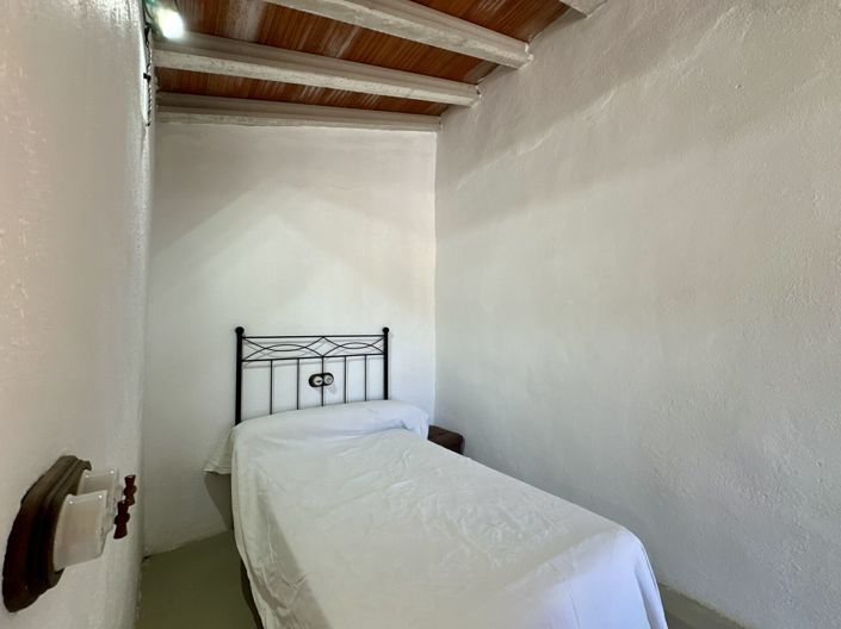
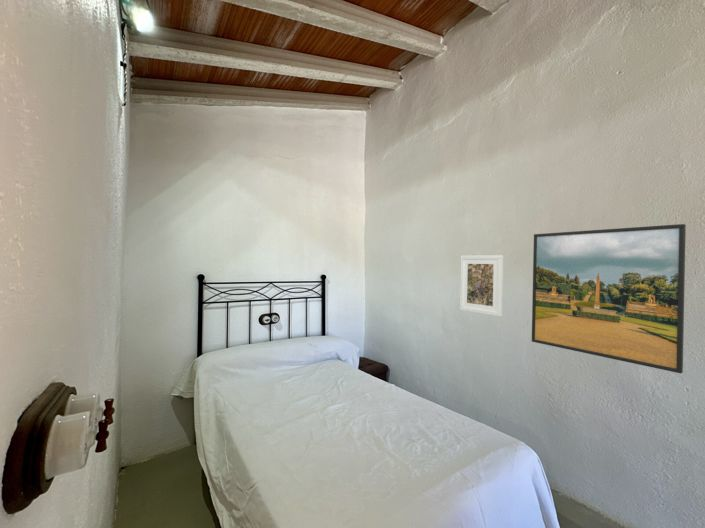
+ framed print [531,223,687,374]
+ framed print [459,254,505,317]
